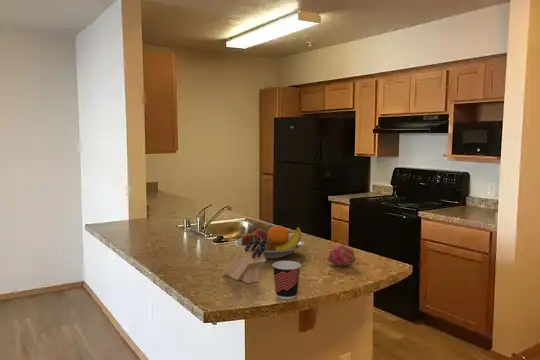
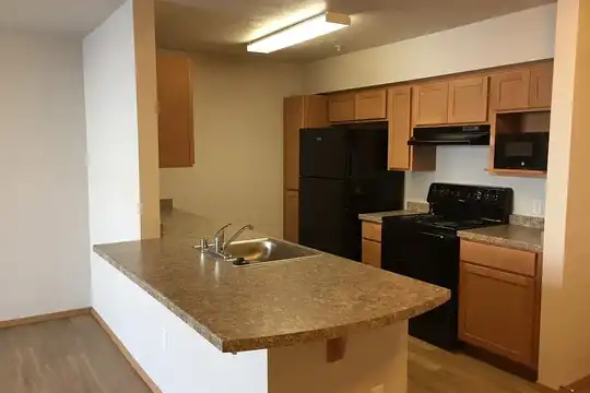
- fruit bowl [234,225,305,260]
- knife block [222,236,268,285]
- fruit [327,244,357,267]
- cup [272,260,302,300]
